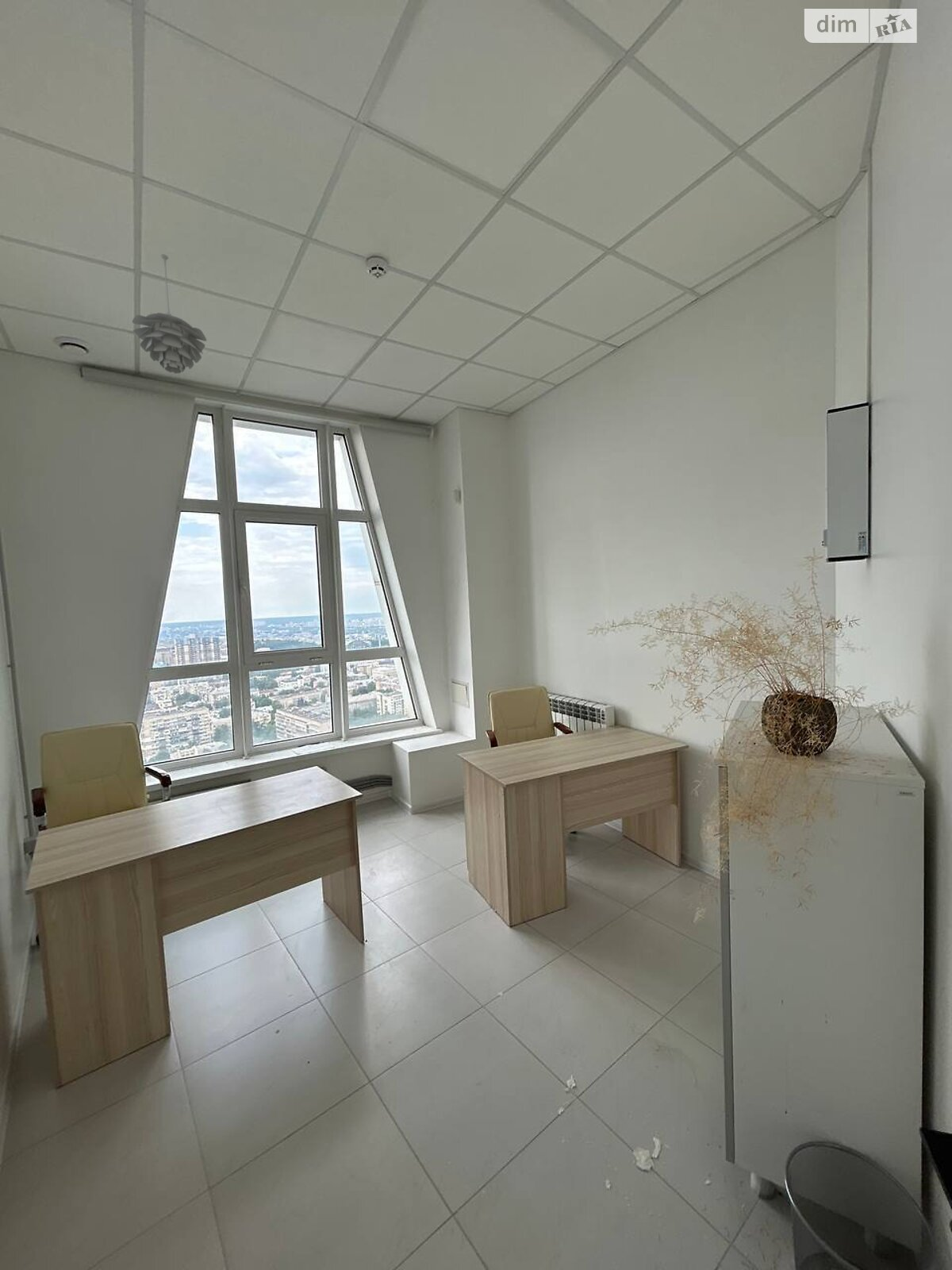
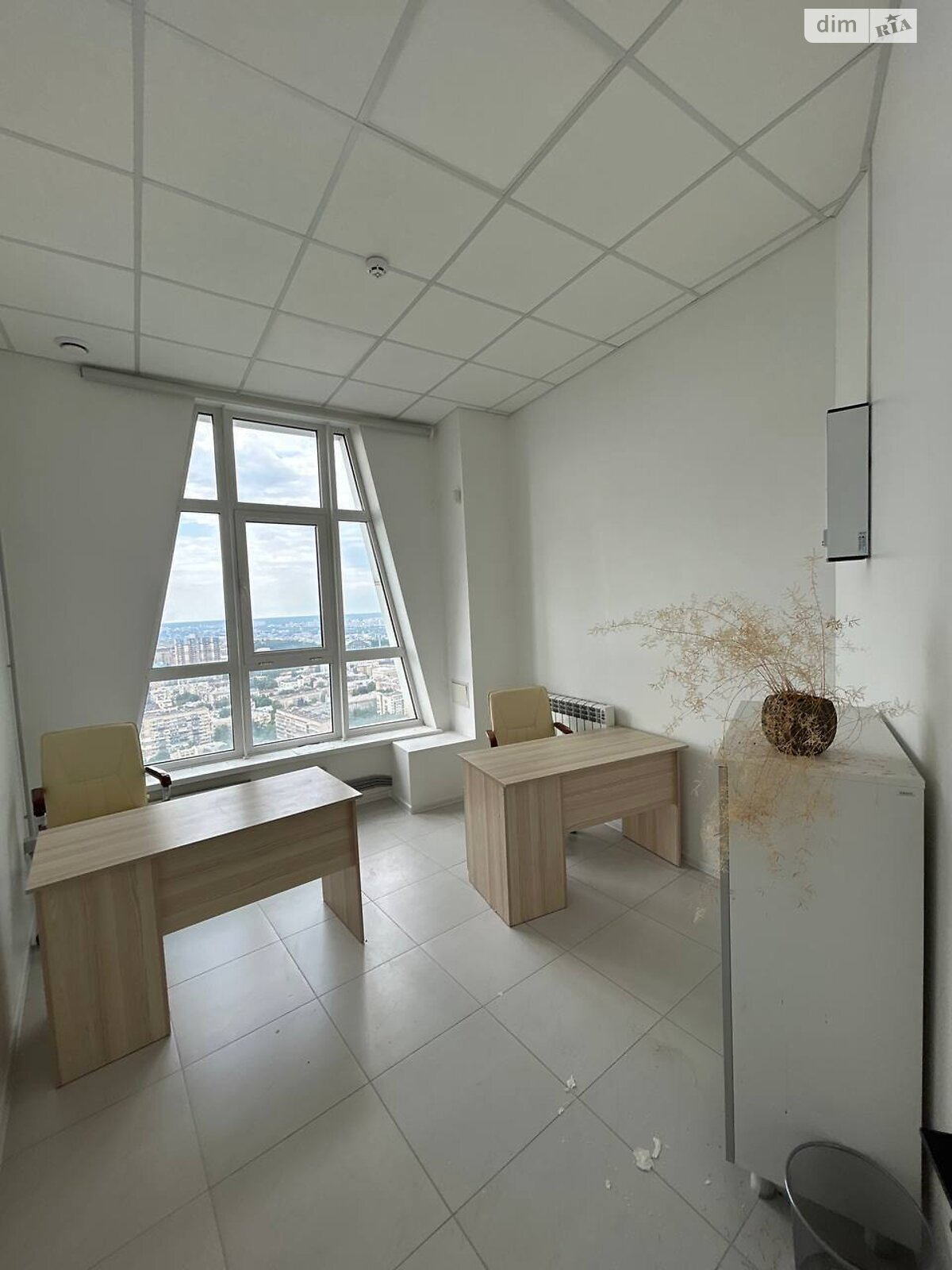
- pendant light [132,253,207,375]
